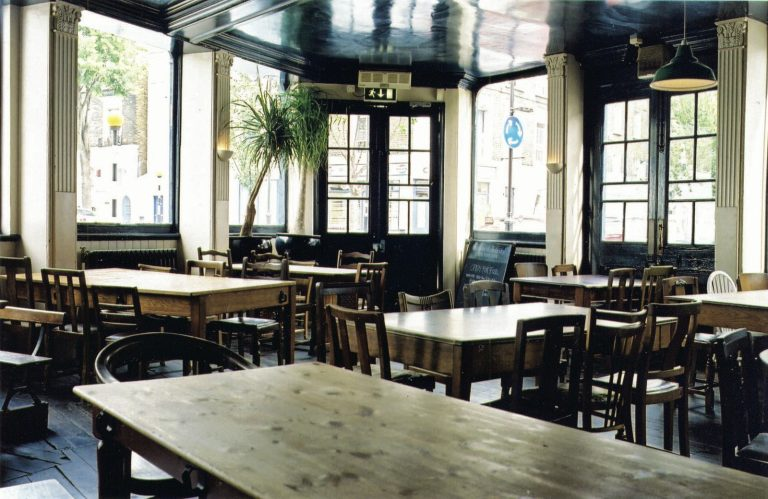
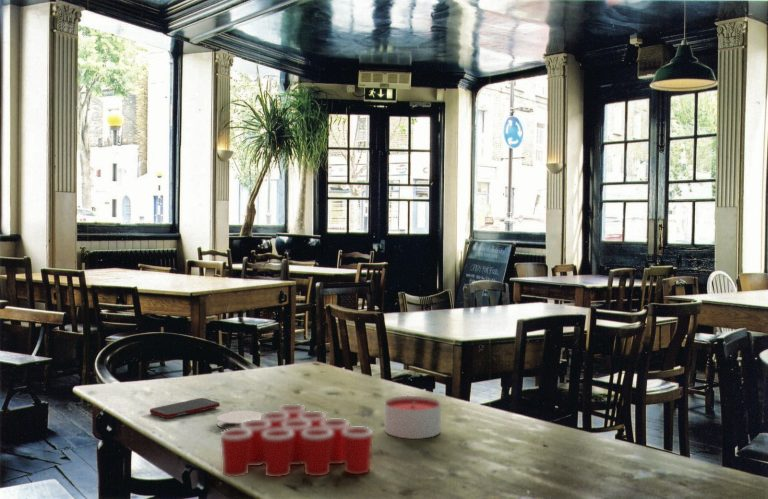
+ cup [220,403,374,478]
+ candle [384,395,442,440]
+ cell phone [149,397,221,419]
+ coaster [216,410,263,430]
